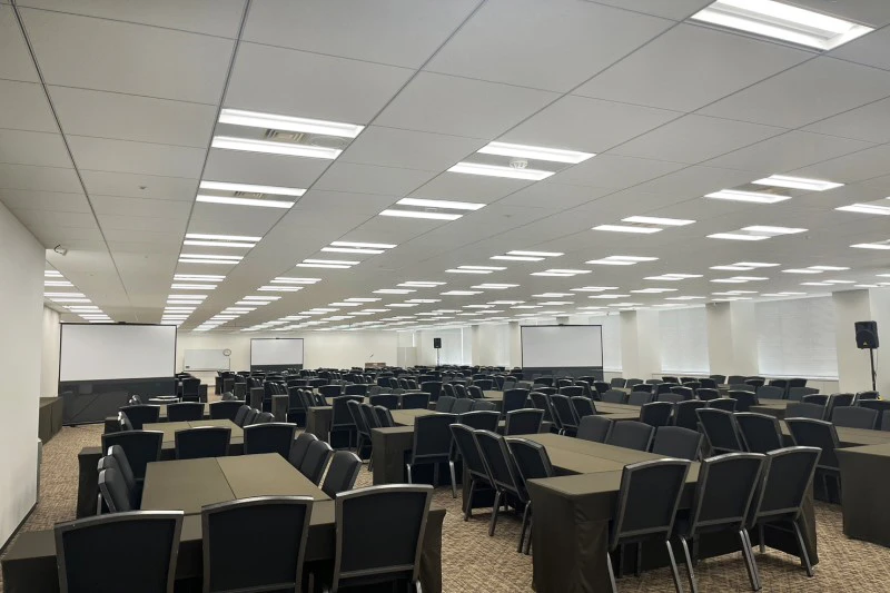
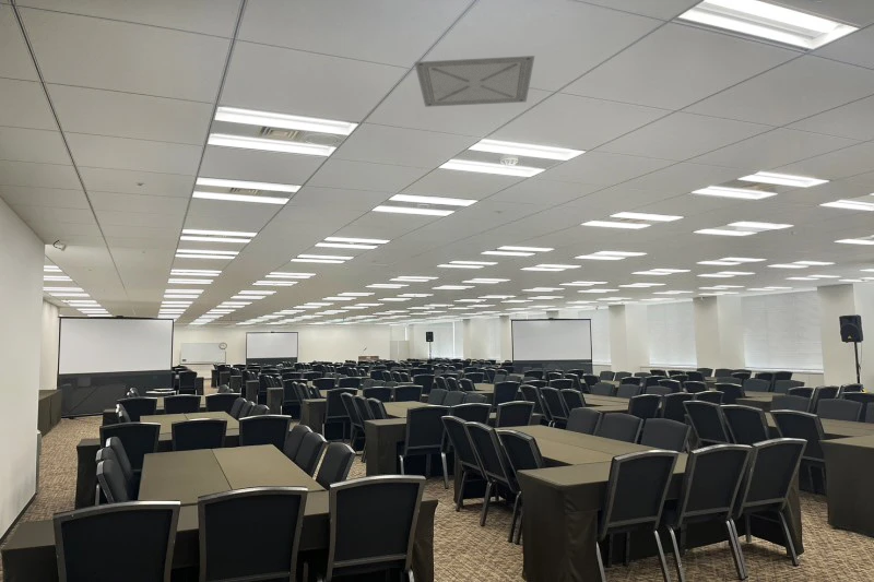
+ ceiling vent [414,55,535,108]
